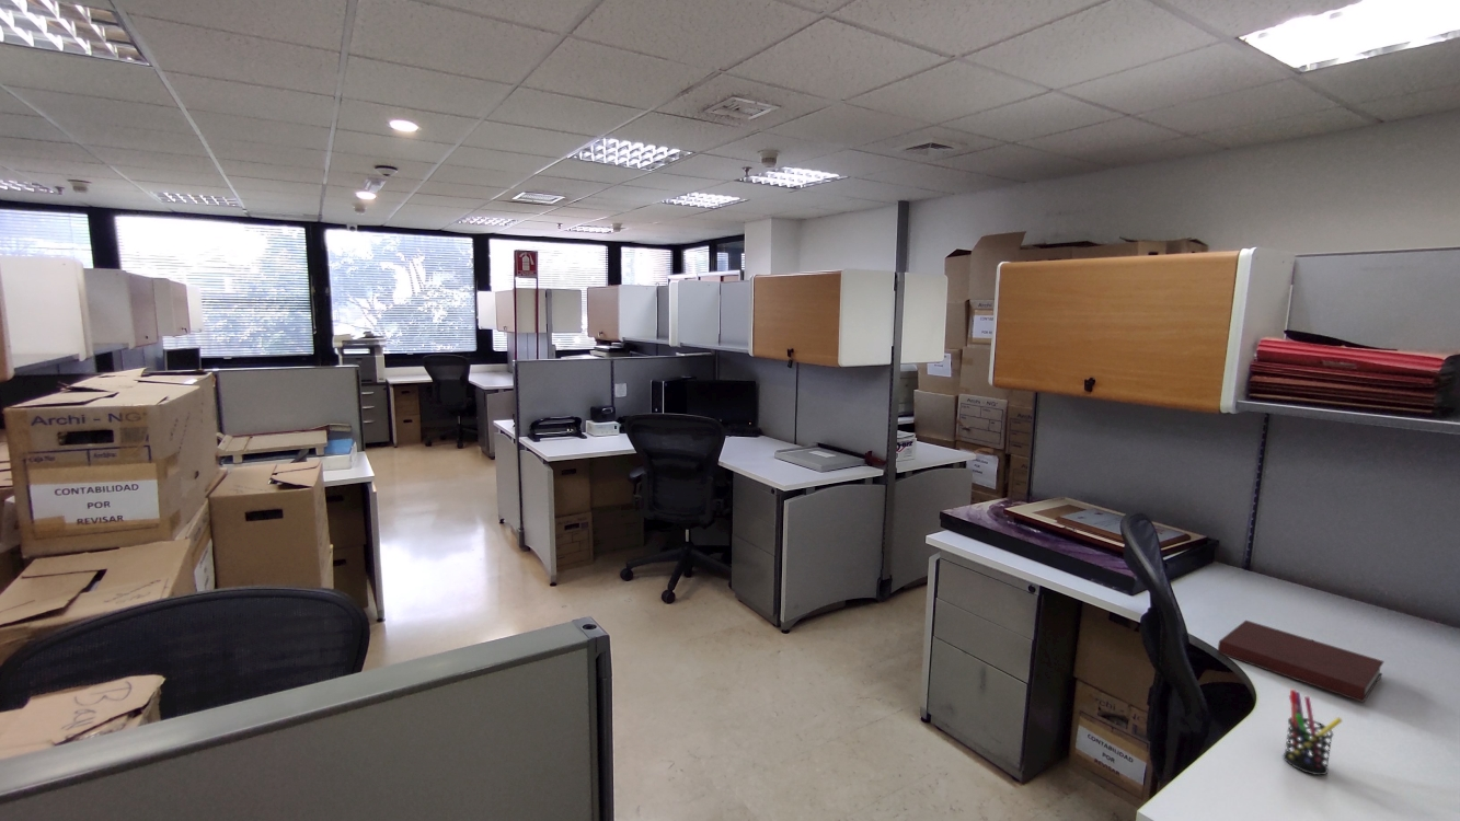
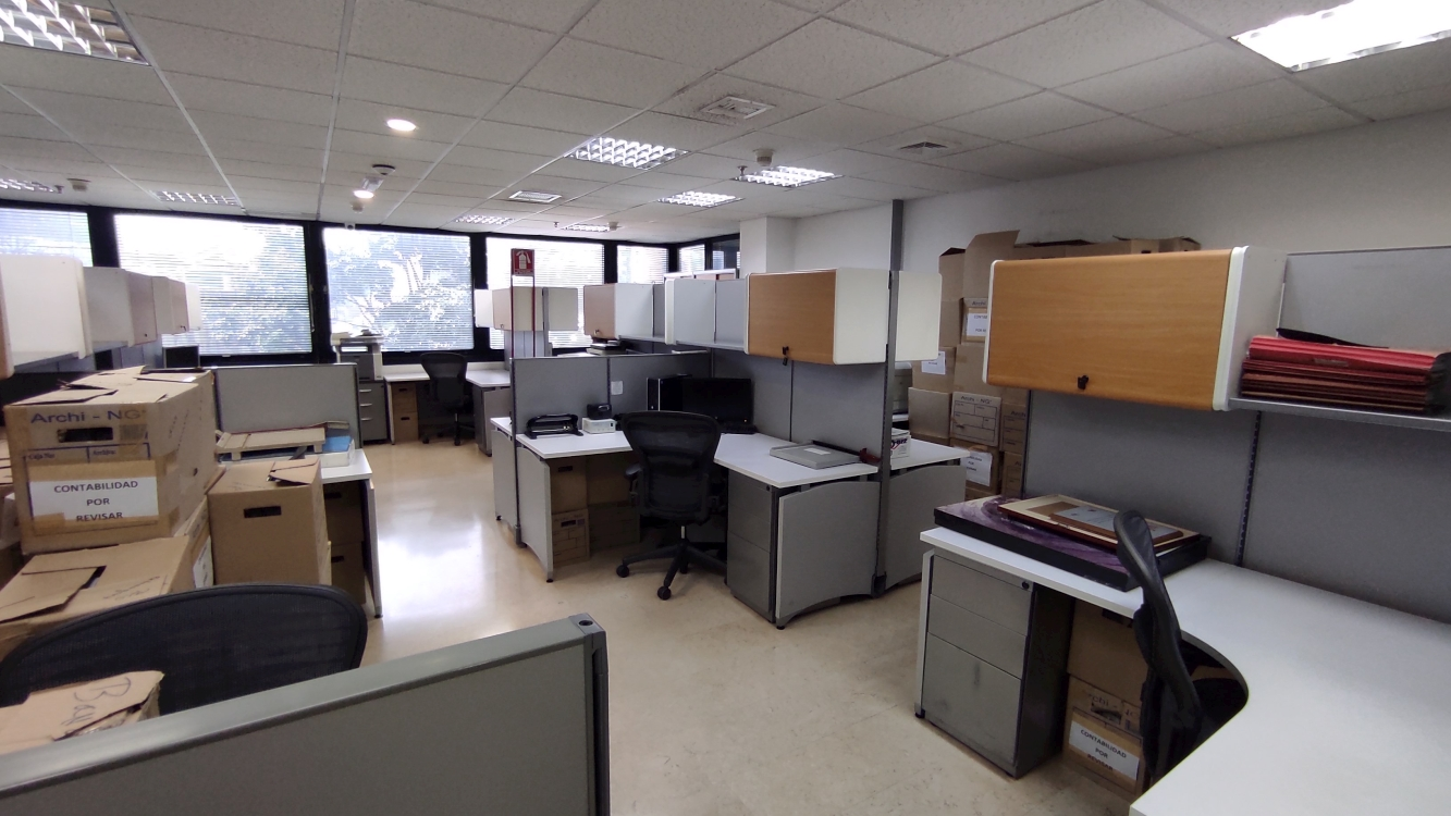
- notebook [1217,620,1386,704]
- pen holder [1283,689,1344,776]
